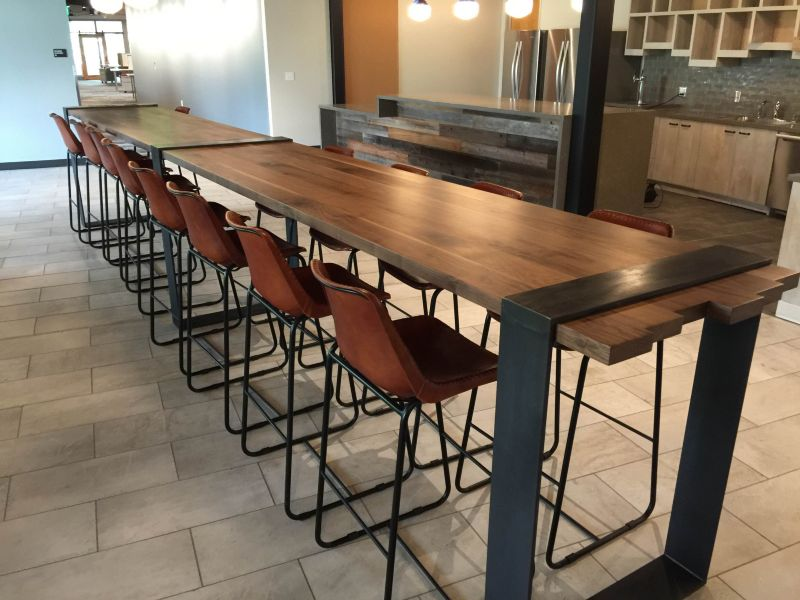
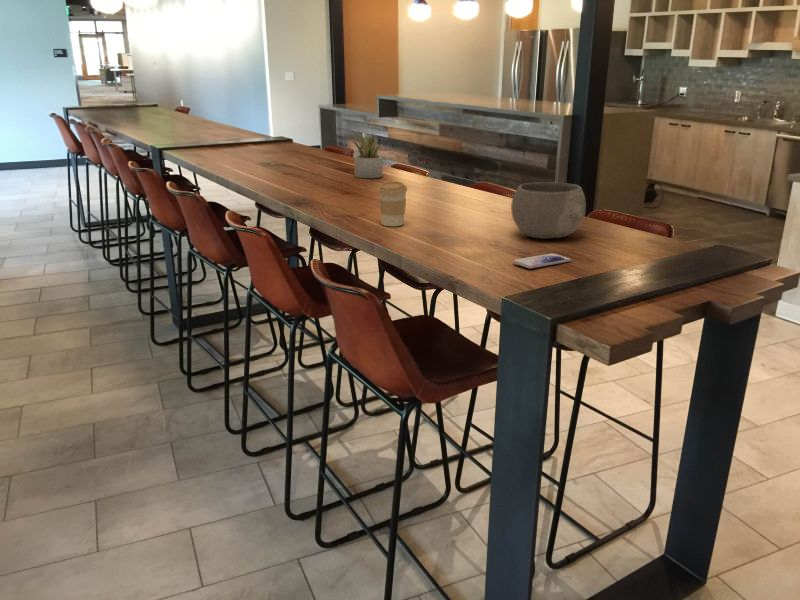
+ bowl [510,181,587,240]
+ smartphone [511,252,572,270]
+ coffee cup [377,181,408,227]
+ succulent plant [352,129,384,179]
